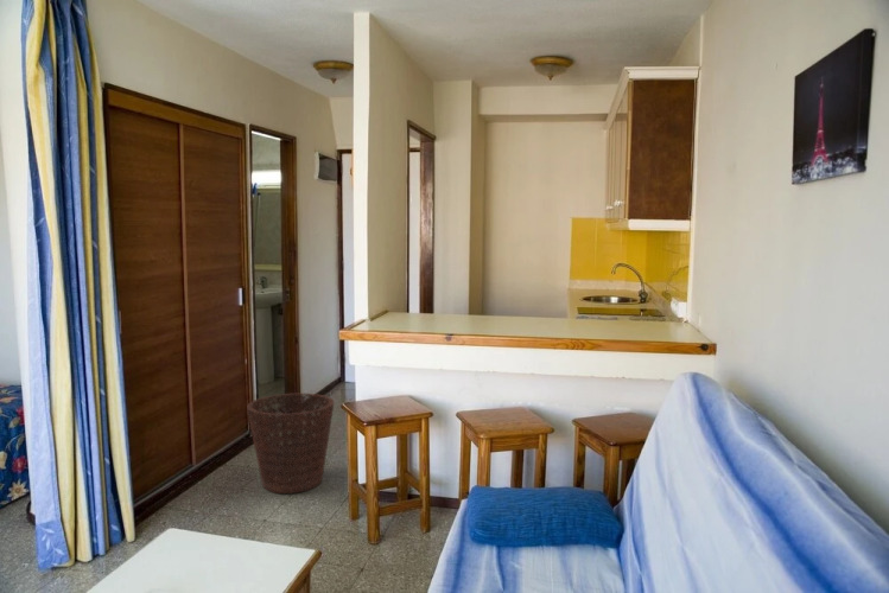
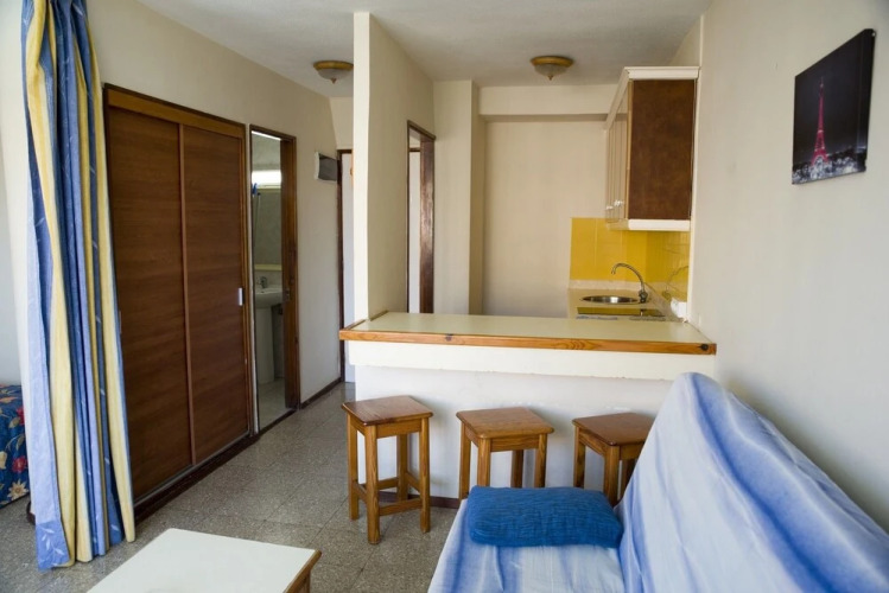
- basket [246,393,335,495]
